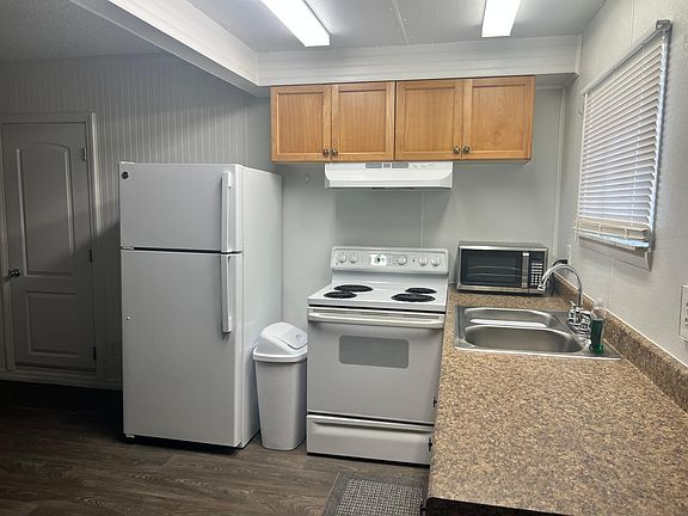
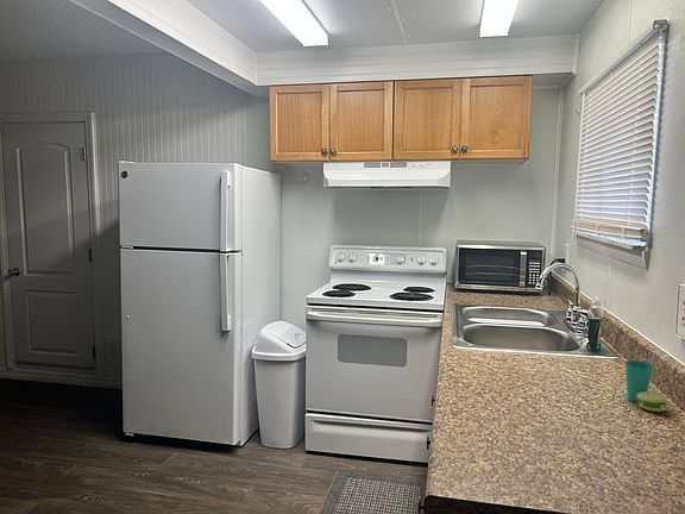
+ cup [624,359,668,413]
